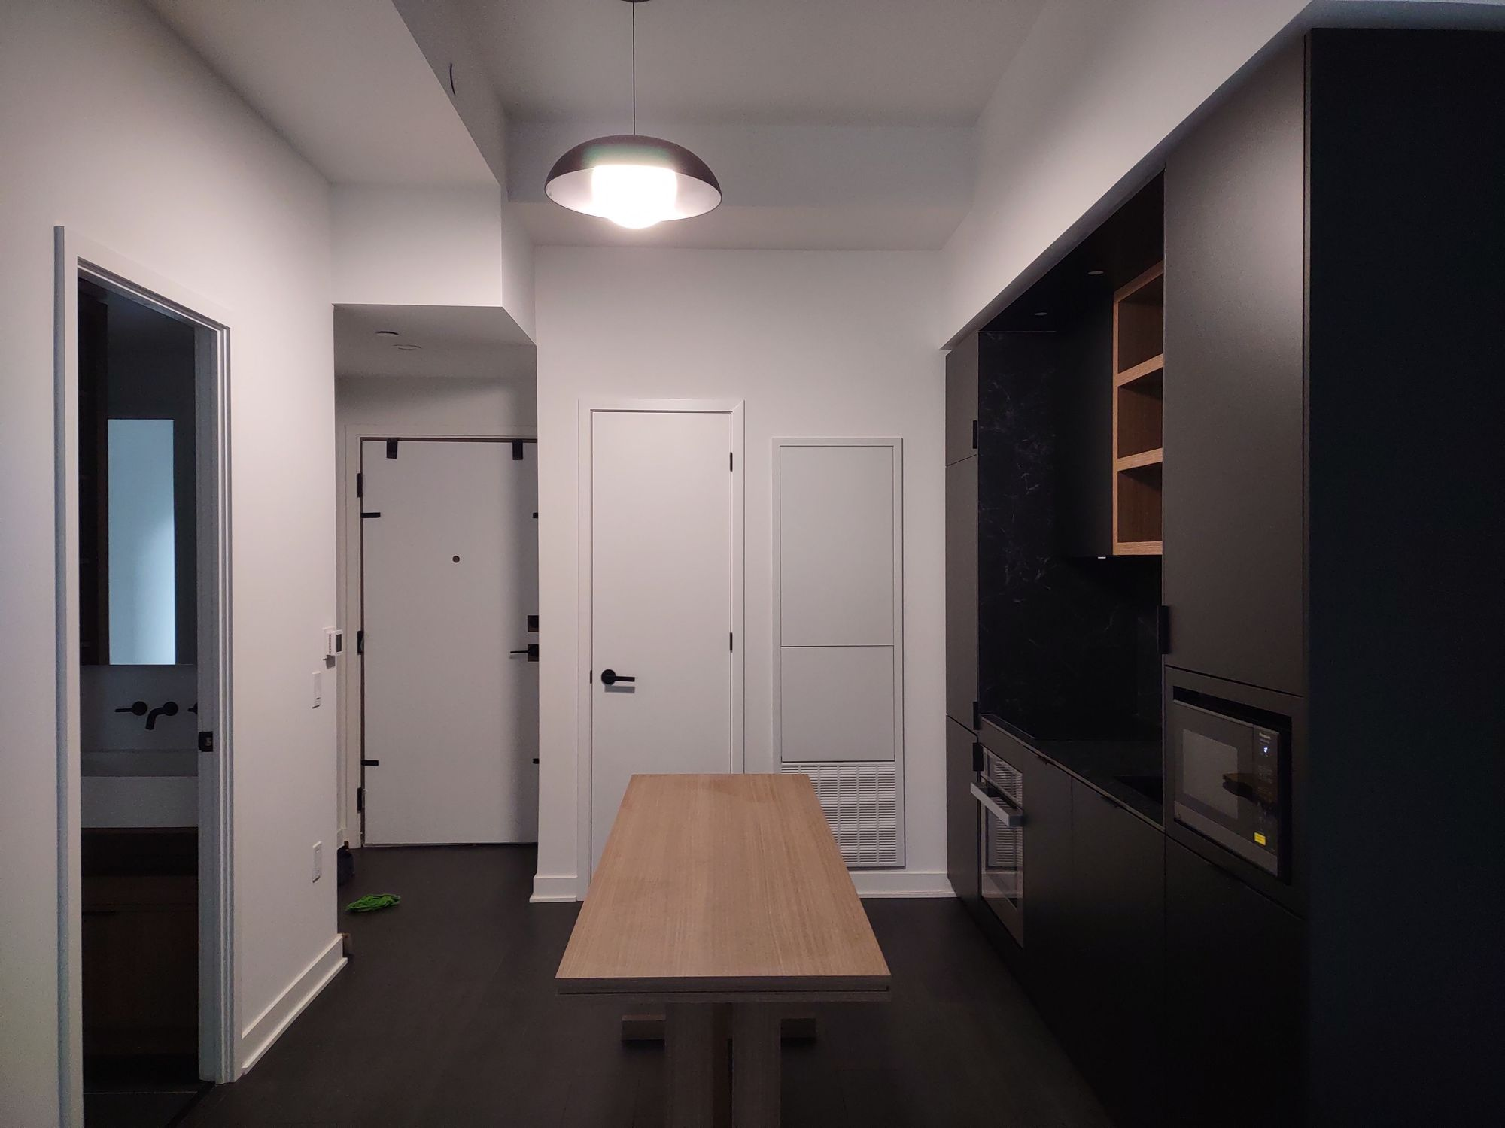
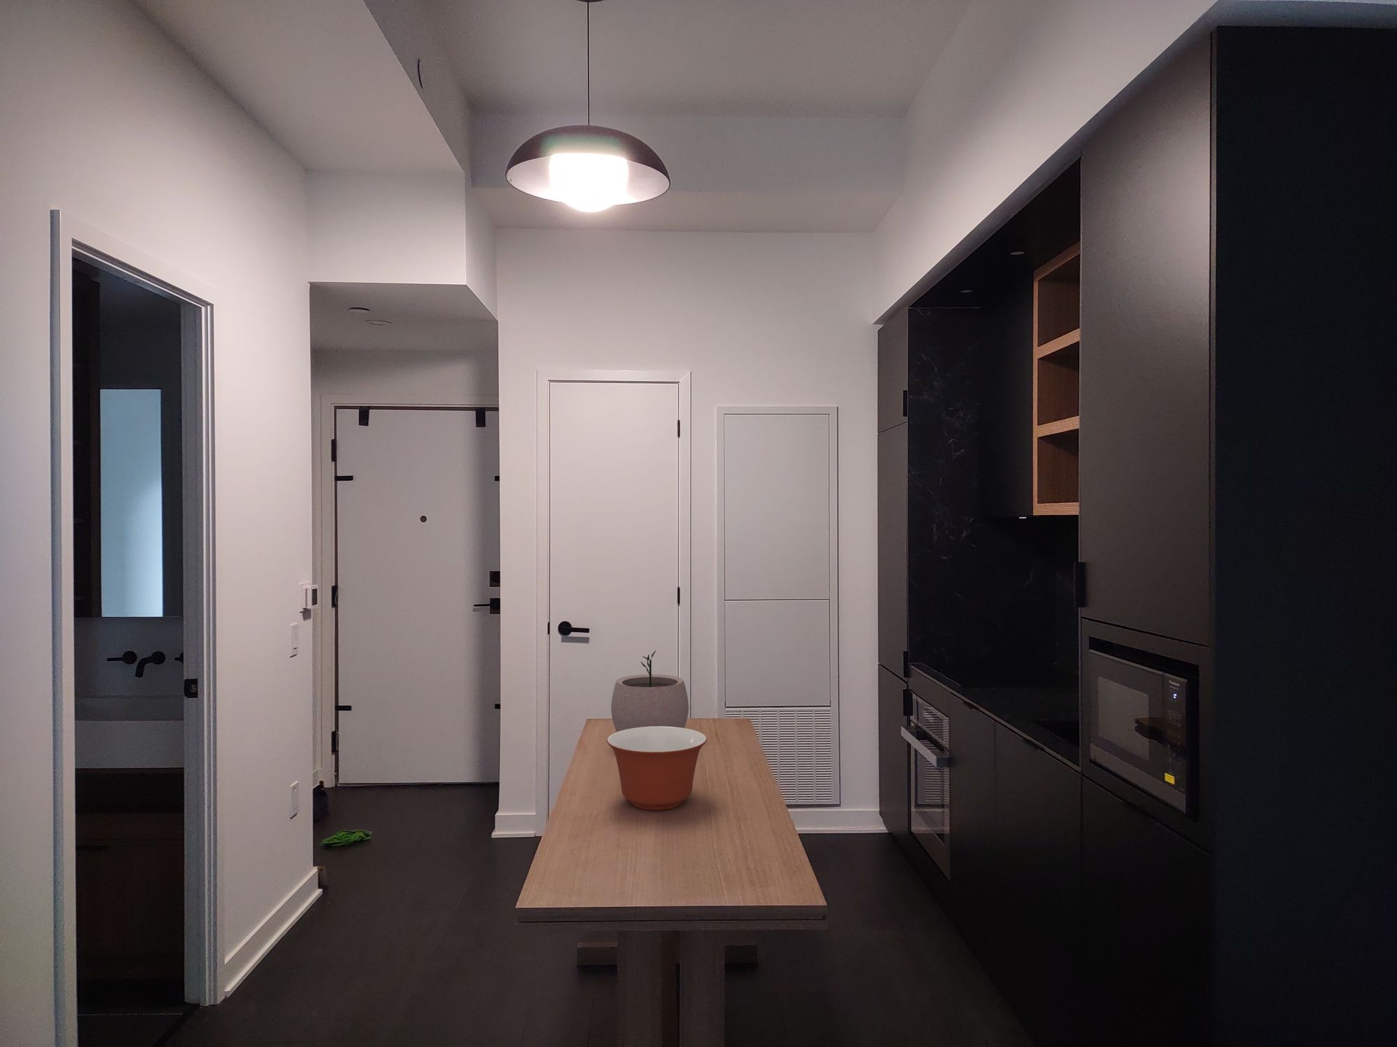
+ plant pot [610,650,690,732]
+ mixing bowl [606,727,707,811]
